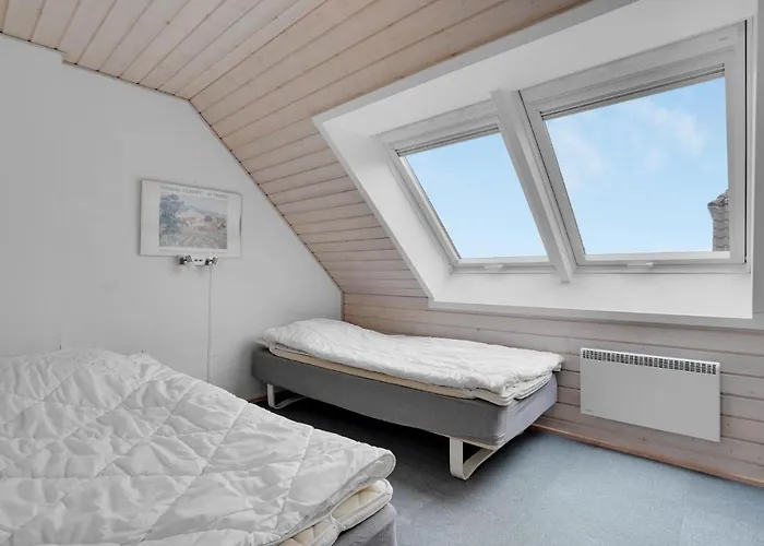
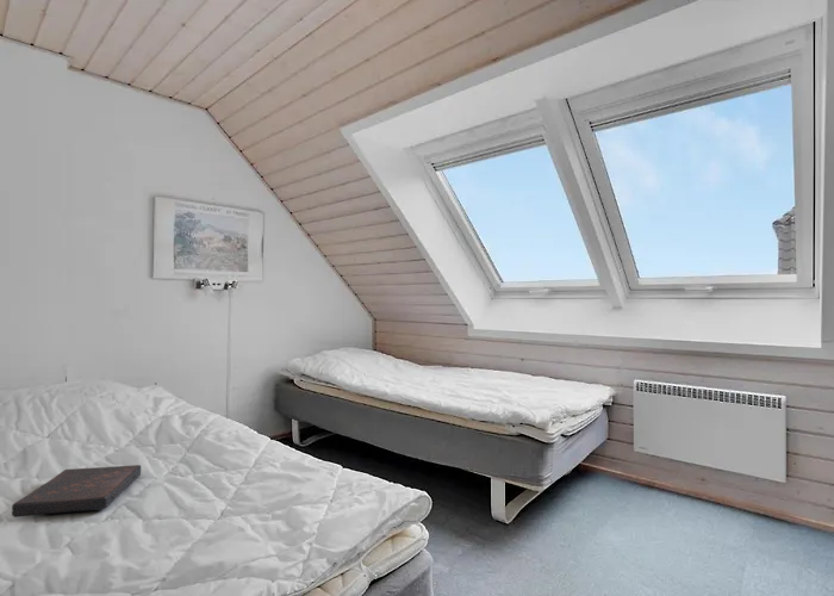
+ book [11,464,142,519]
